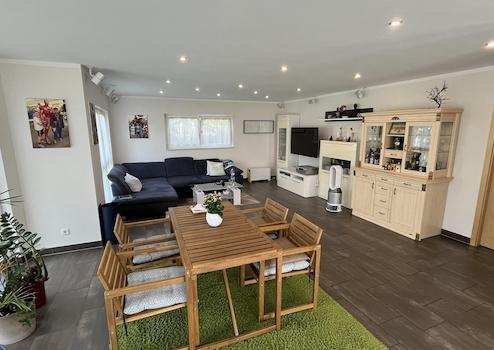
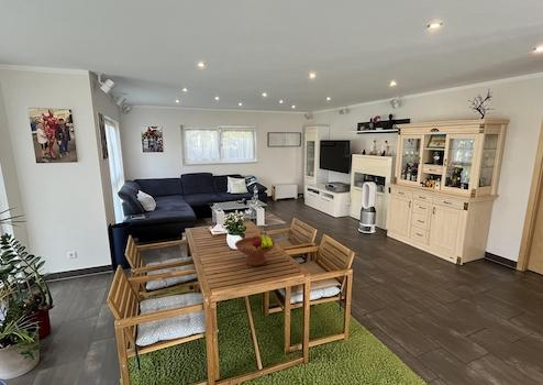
+ fruit bowl [234,231,277,266]
